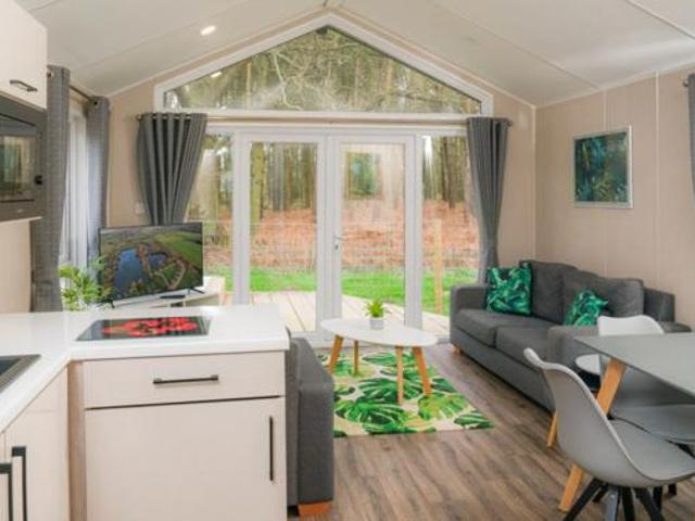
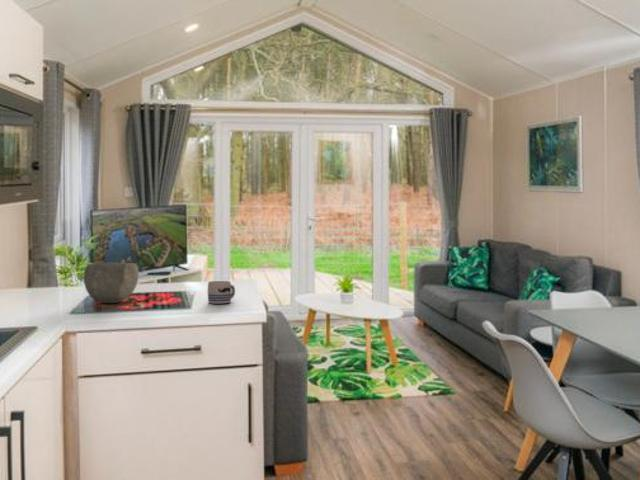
+ mug [207,280,236,304]
+ bowl [82,262,140,304]
